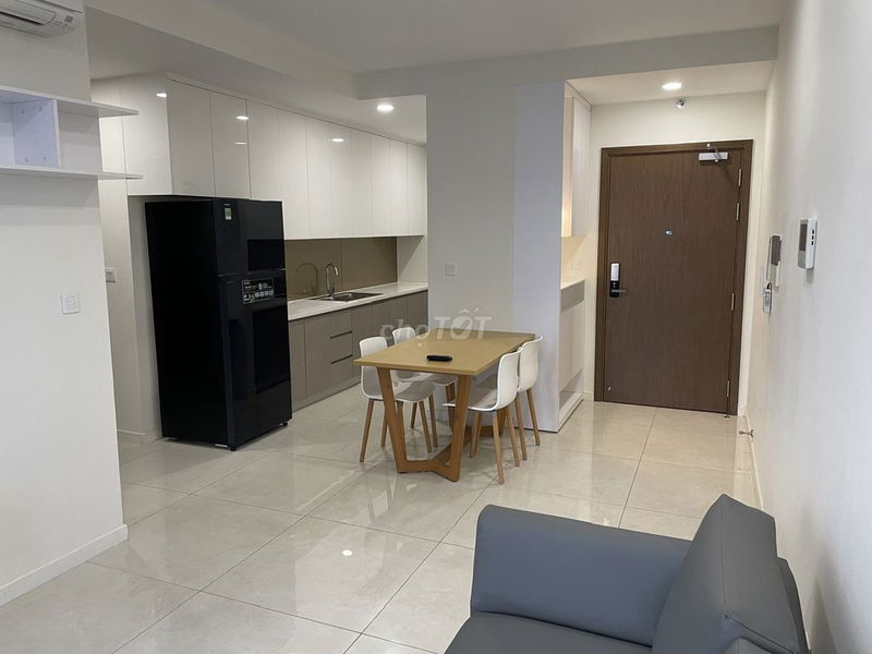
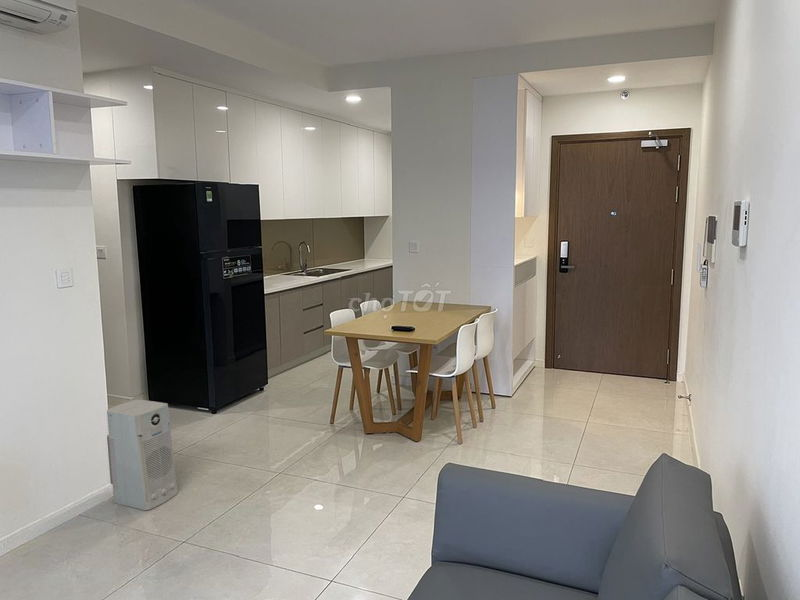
+ air purifier [106,399,179,511]
